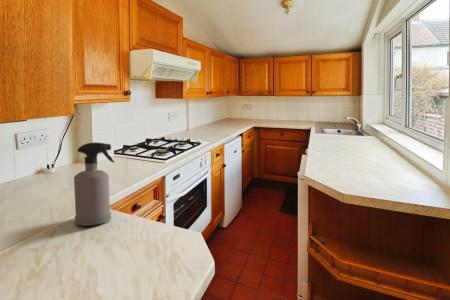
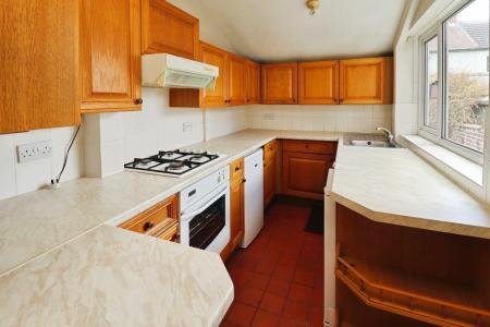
- spray bottle [73,141,115,227]
